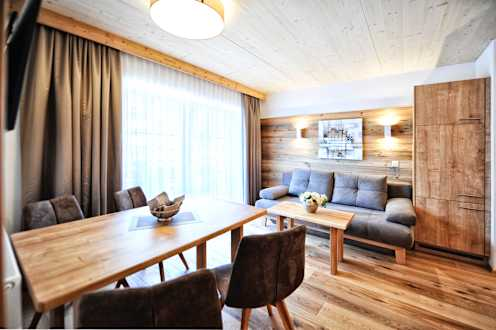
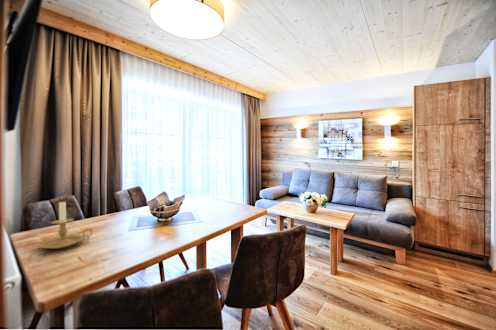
+ candle holder [37,200,94,250]
